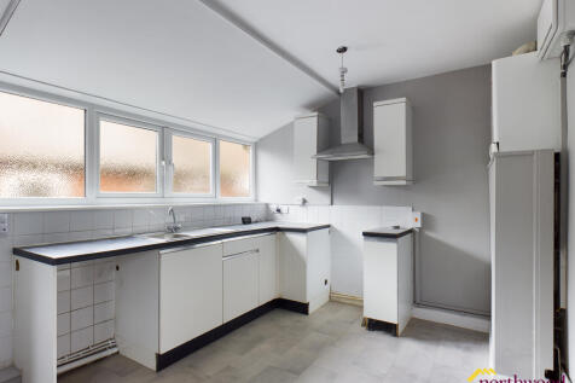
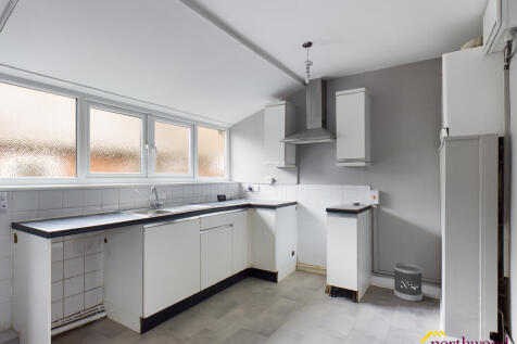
+ wastebasket [393,262,424,303]
